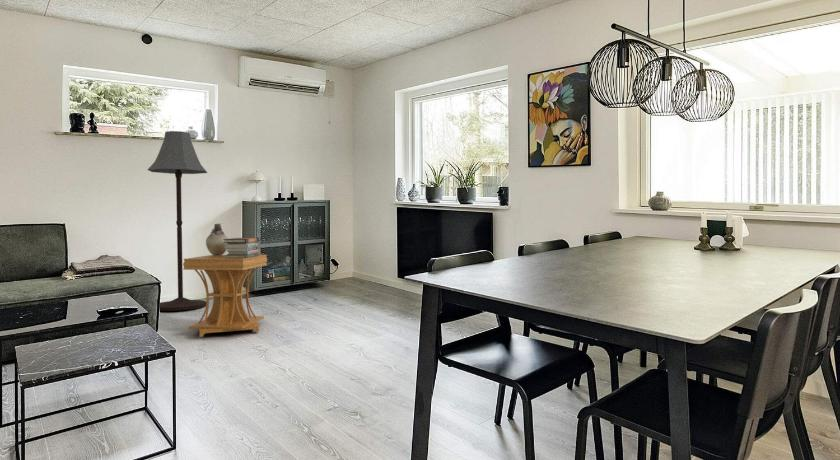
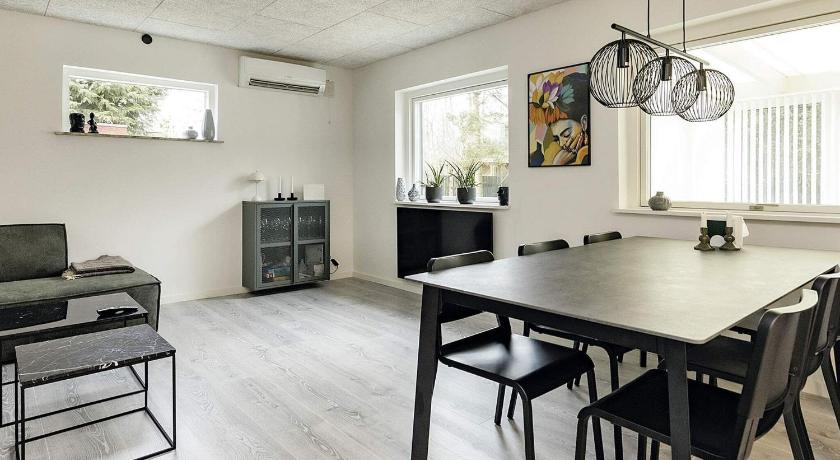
- floor lamp [147,130,208,312]
- side table [182,254,268,338]
- vase [205,223,229,256]
- book stack [223,237,261,258]
